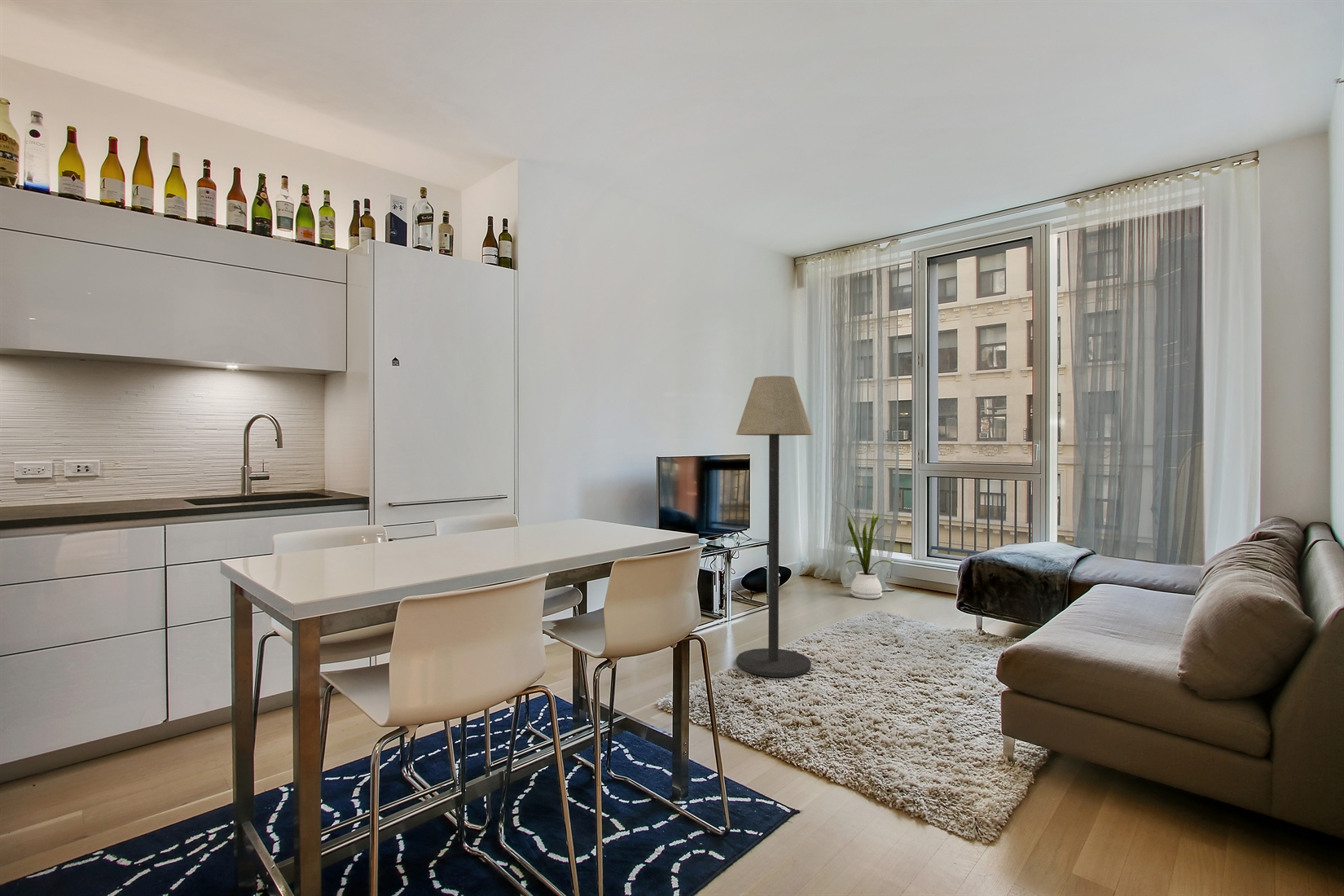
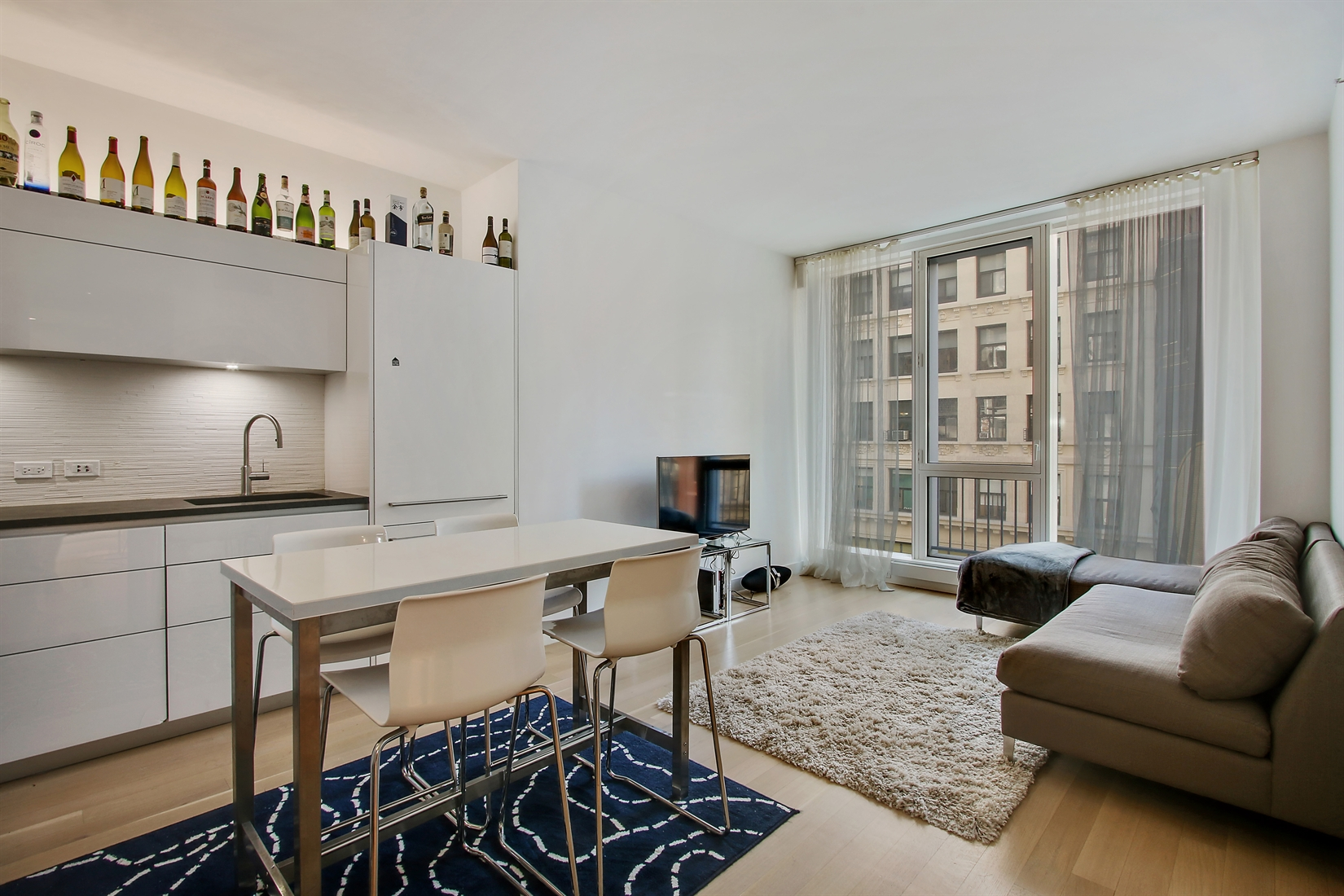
- floor lamp [736,376,814,678]
- house plant [836,502,895,600]
